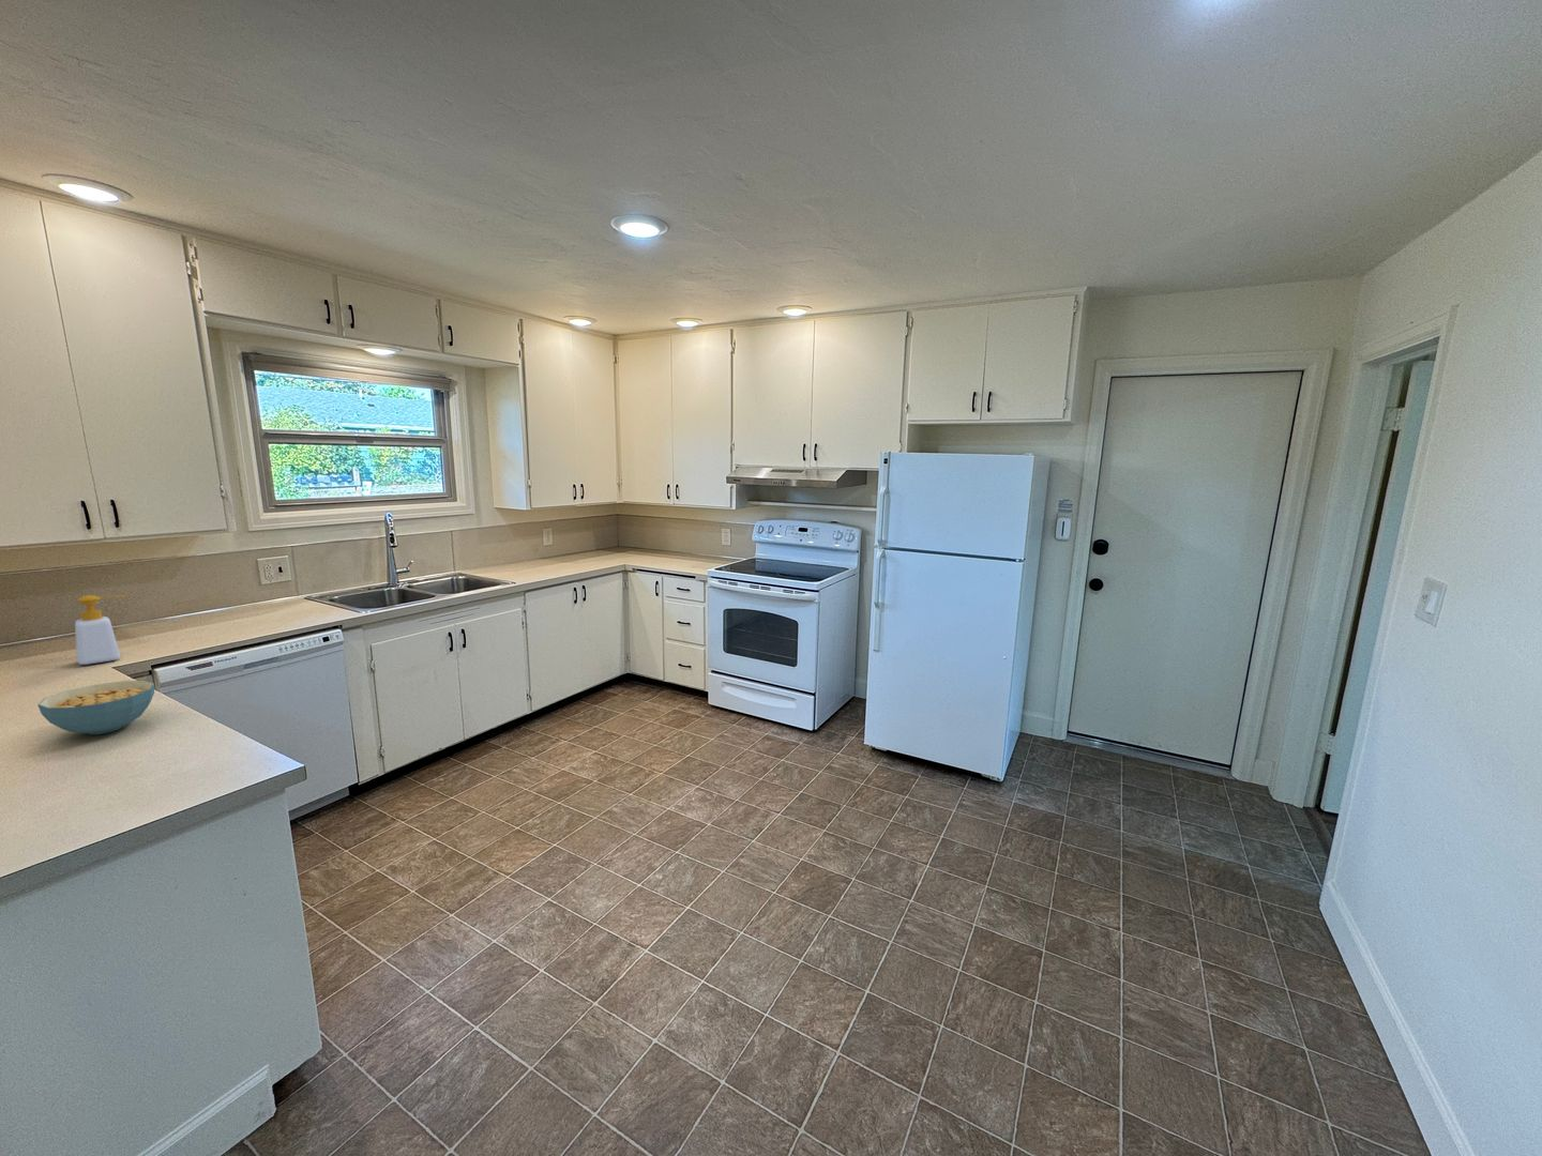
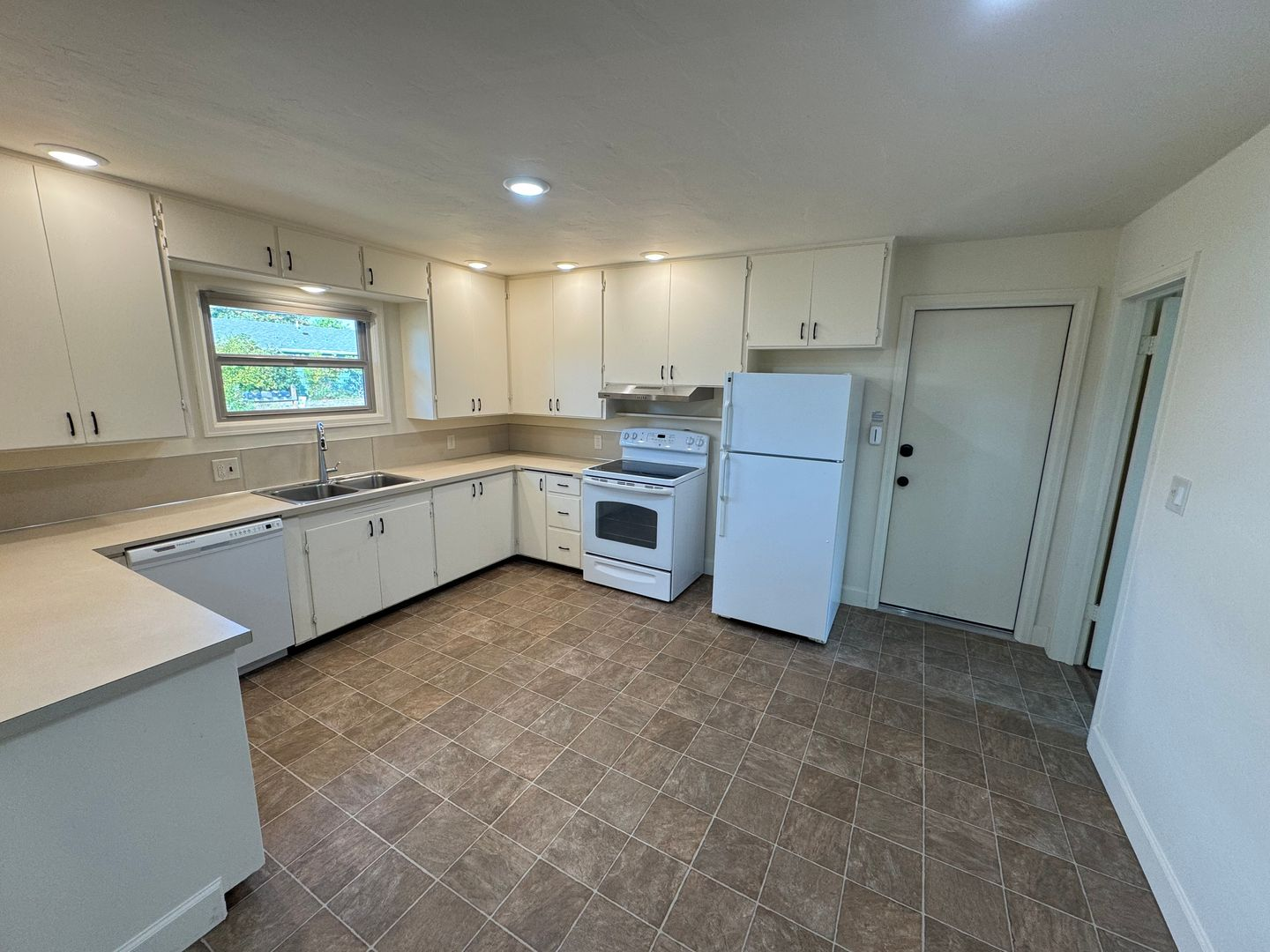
- soap bottle [74,594,130,665]
- cereal bowl [36,680,155,736]
